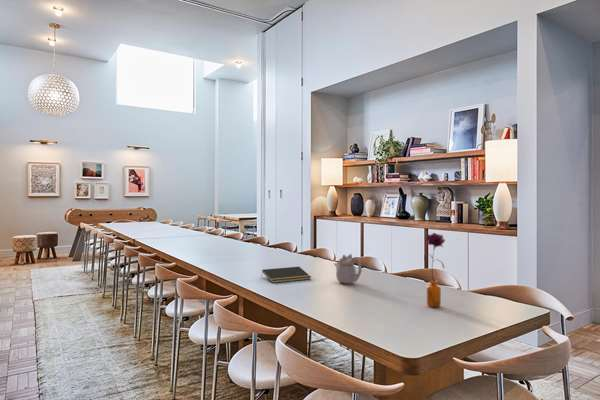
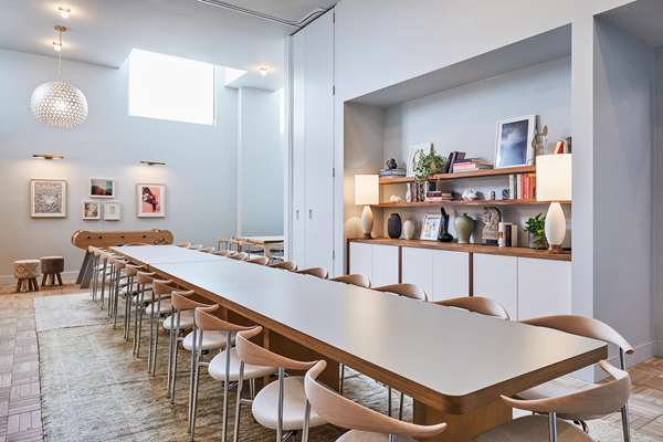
- flower [423,232,446,308]
- notepad [261,266,312,284]
- teapot [333,253,363,285]
